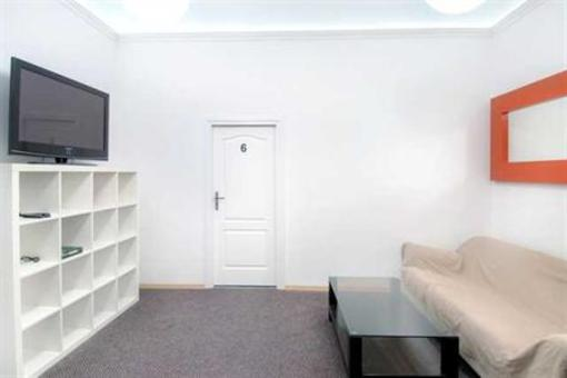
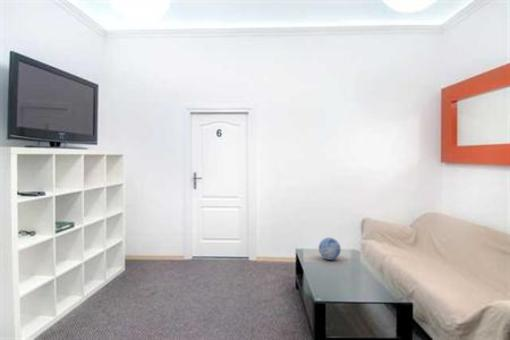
+ decorative orb [318,237,342,261]
